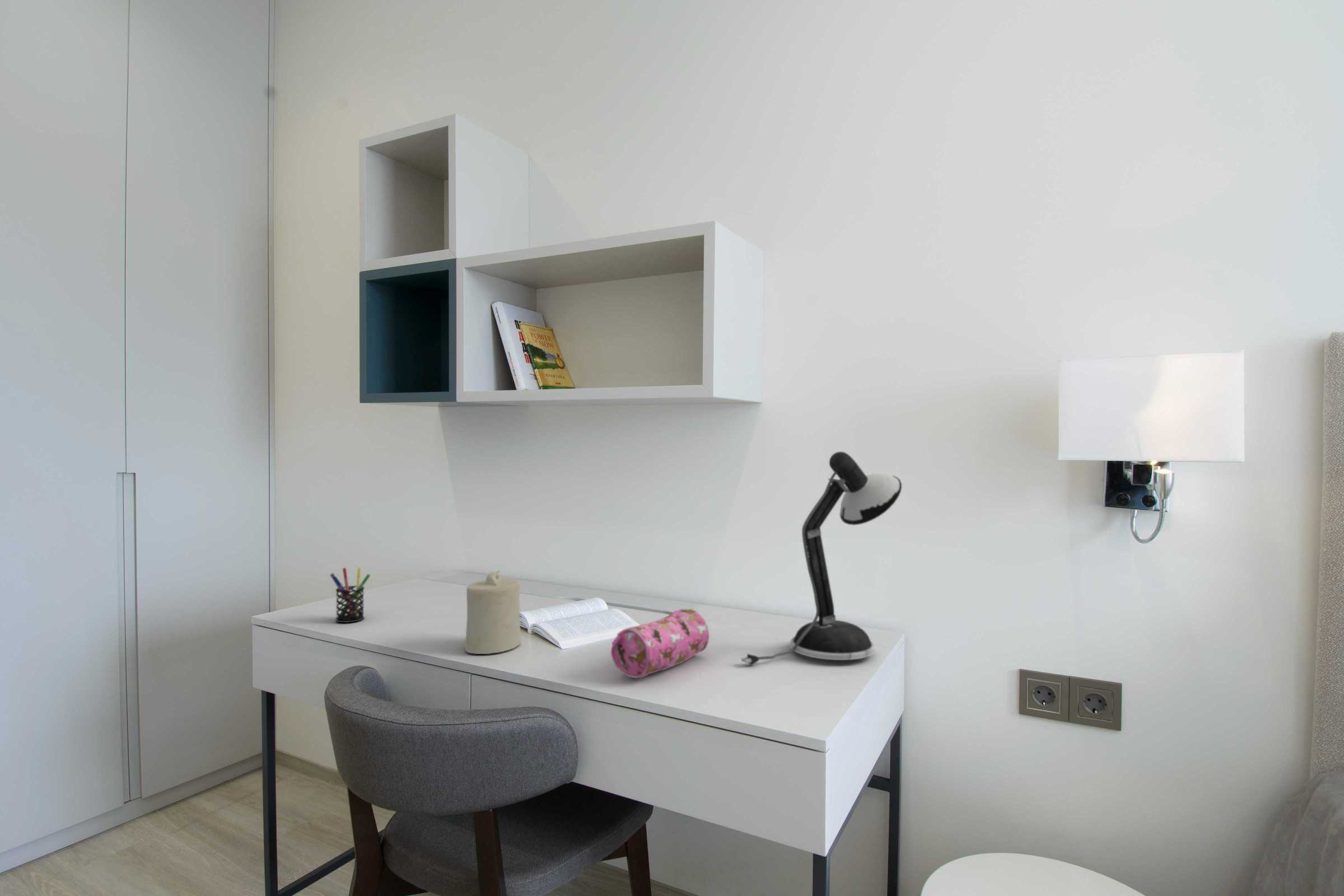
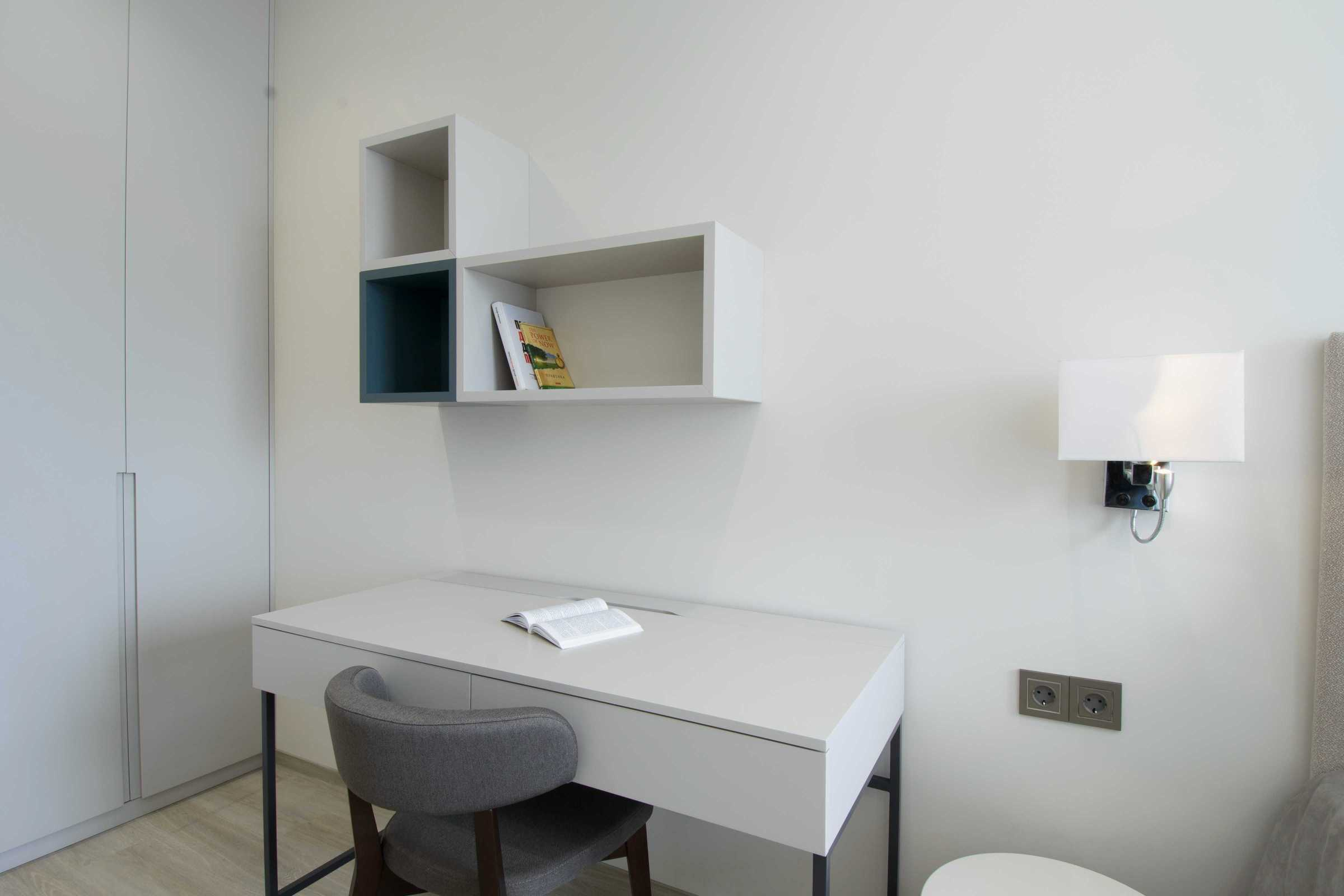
- pen holder [329,567,371,623]
- pencil case [610,609,710,679]
- desk lamp [740,451,902,666]
- candle [465,570,521,655]
